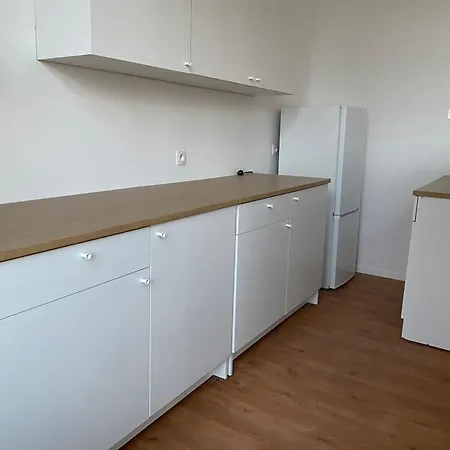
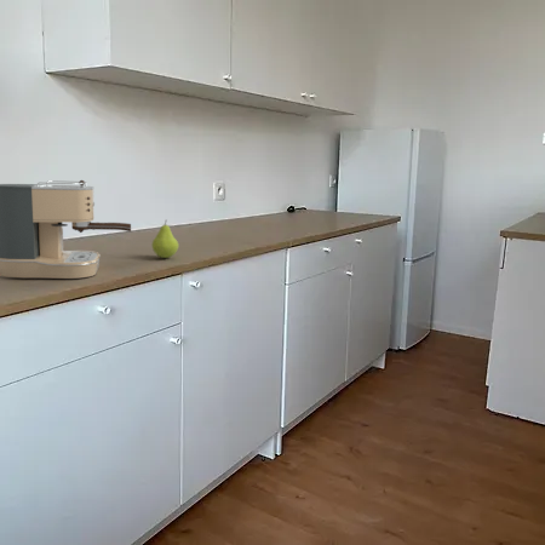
+ coffee maker [0,179,132,280]
+ fruit [150,218,179,259]
